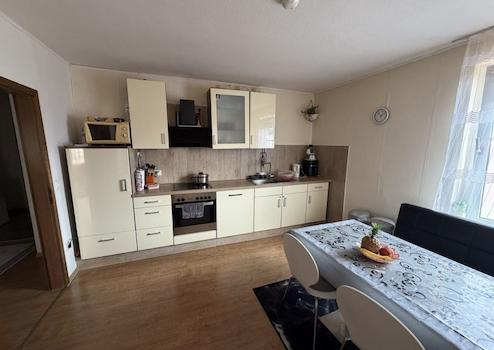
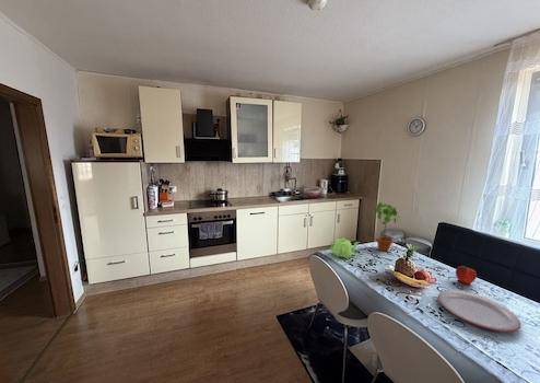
+ teapot [329,237,361,259]
+ potted plant [375,201,401,253]
+ apple [455,265,478,285]
+ plate [437,289,521,333]
